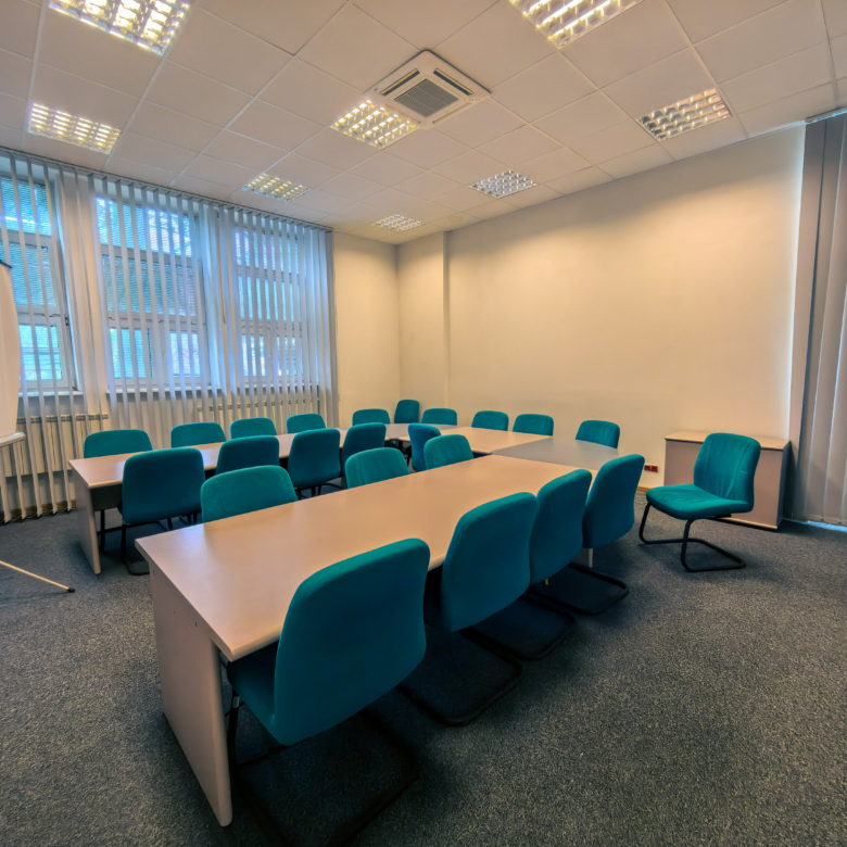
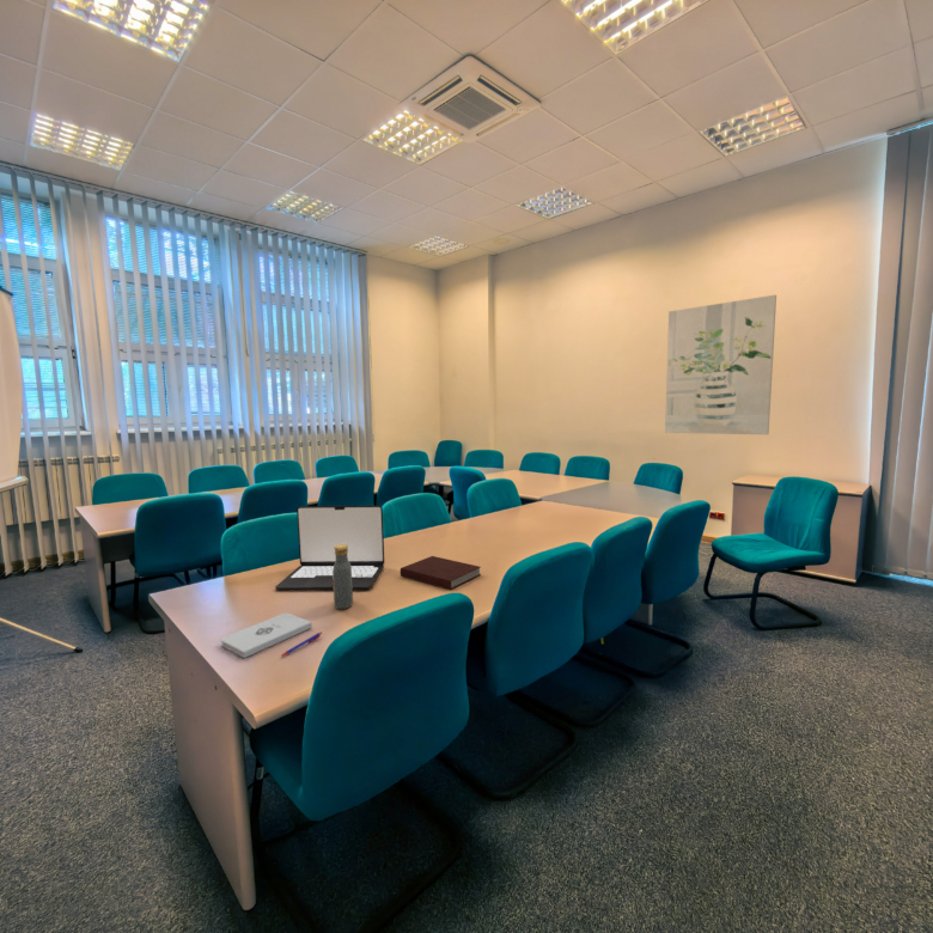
+ notepad [220,612,313,659]
+ notebook [400,555,482,591]
+ vodka [333,544,354,610]
+ wall art [664,294,778,435]
+ laptop [274,505,385,591]
+ pen [280,630,323,658]
